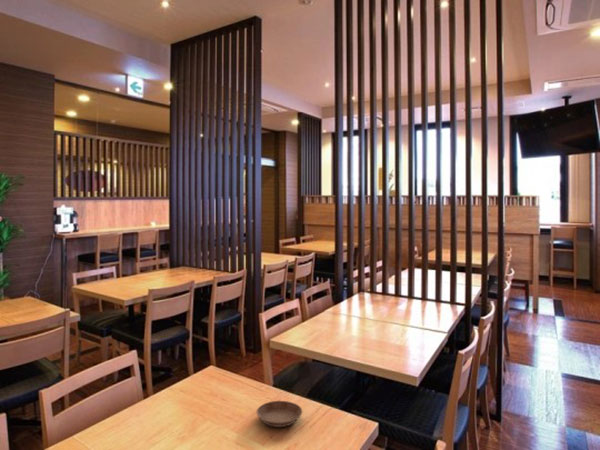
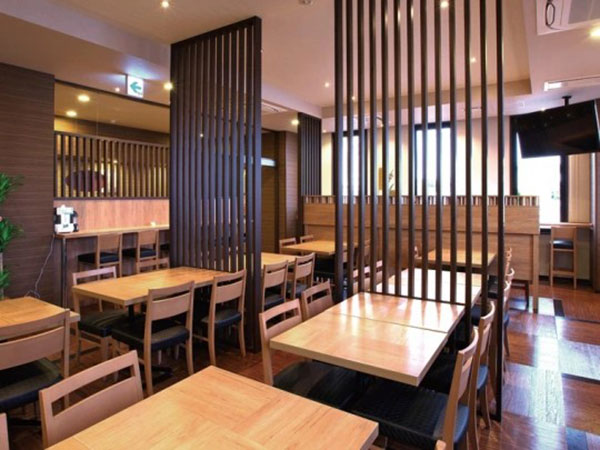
- saucer [256,400,303,428]
